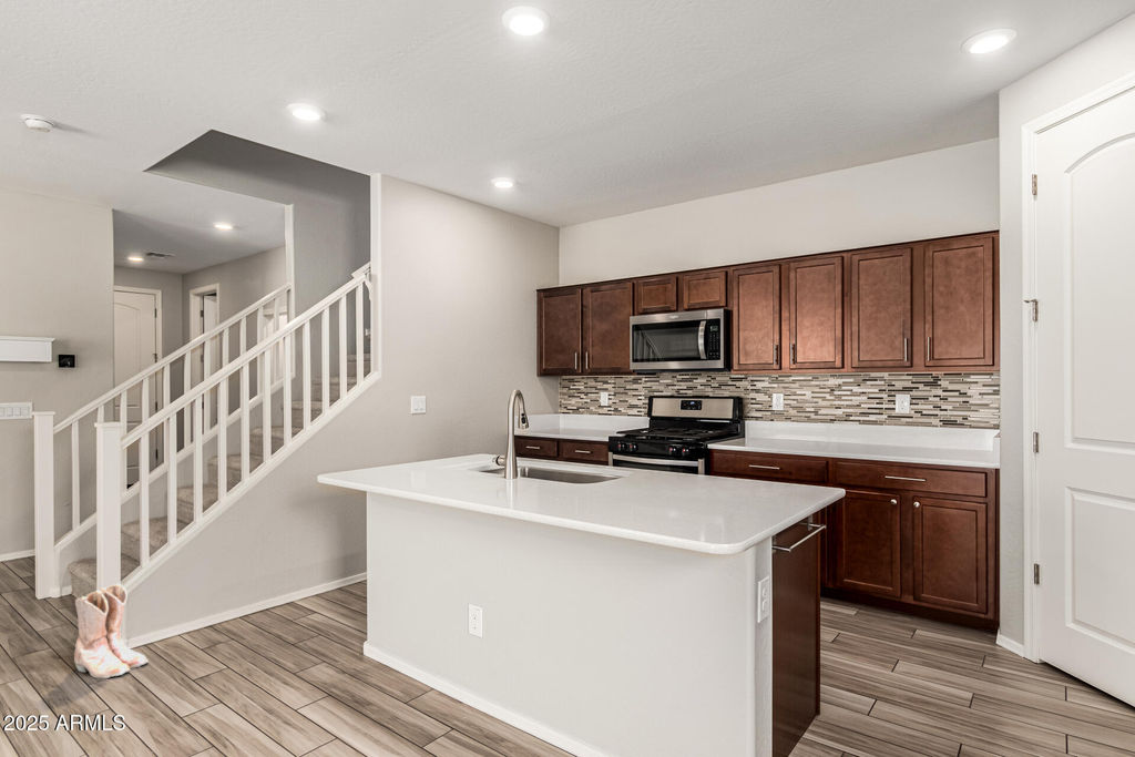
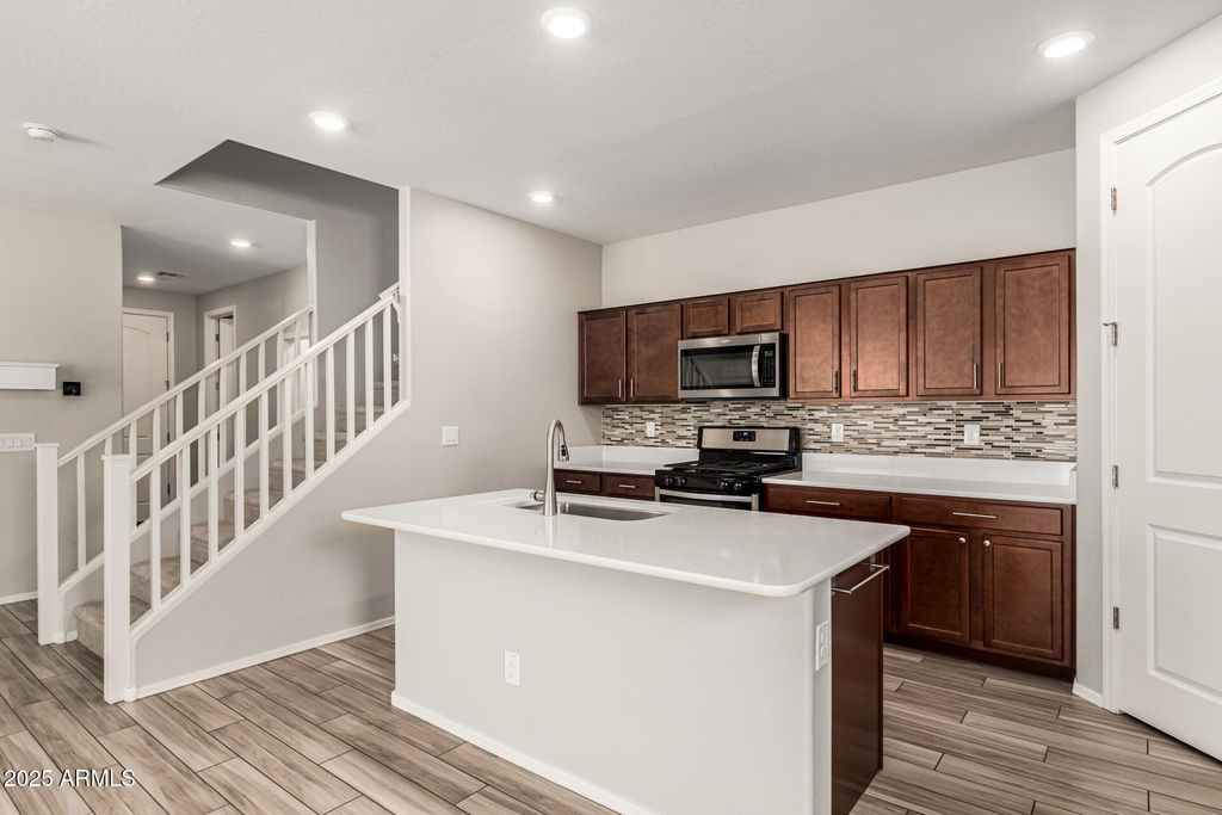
- boots [73,583,150,679]
